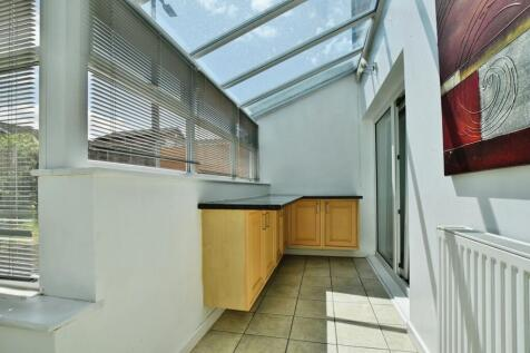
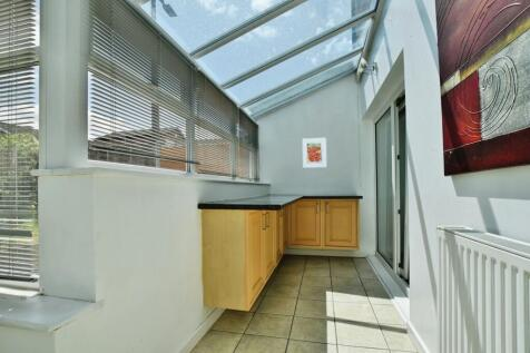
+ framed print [302,137,327,169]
